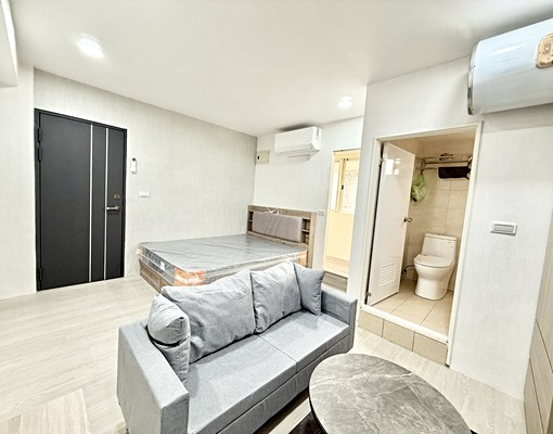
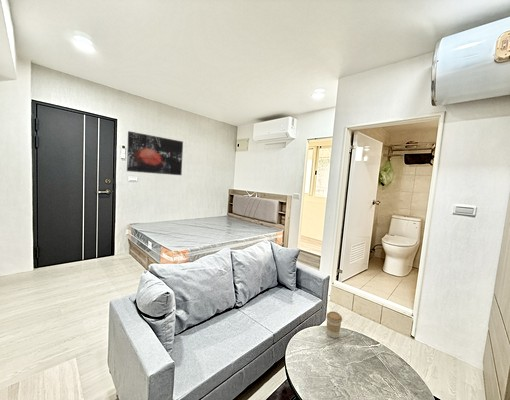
+ wall art [126,130,184,176]
+ coffee cup [325,310,343,339]
